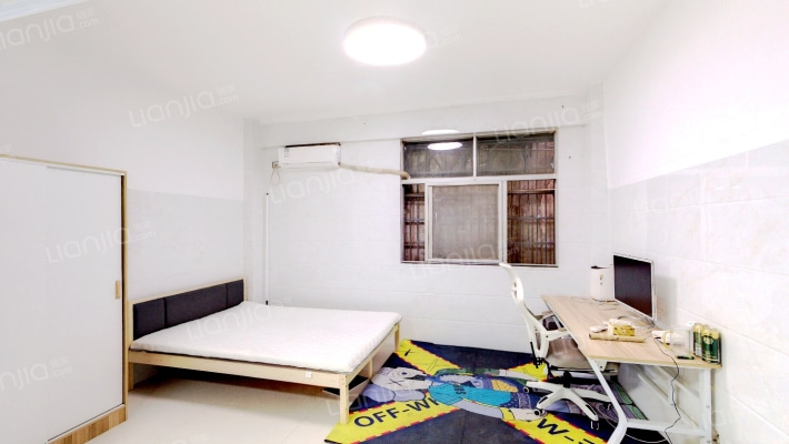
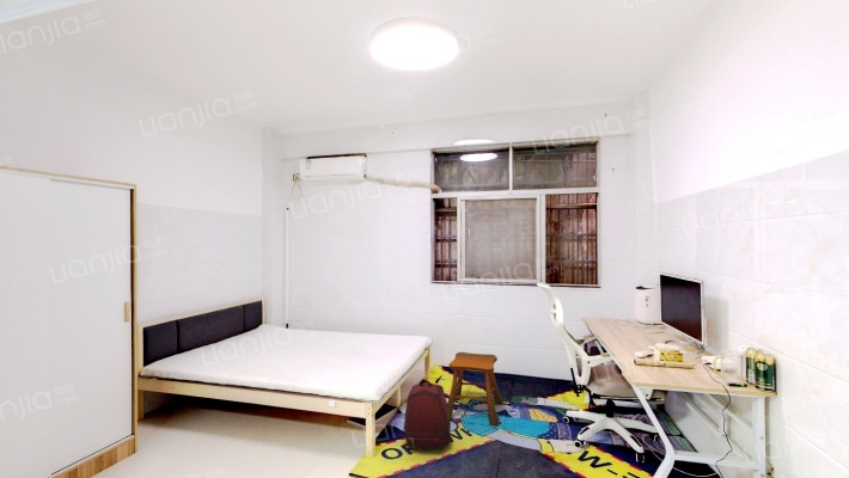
+ stool [447,351,505,428]
+ backpack [402,376,452,452]
